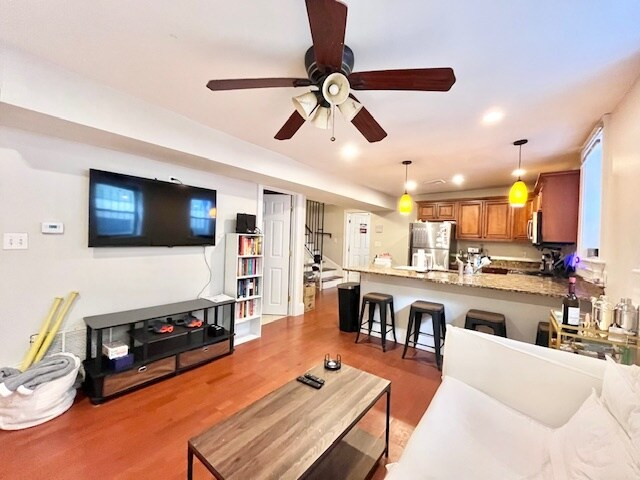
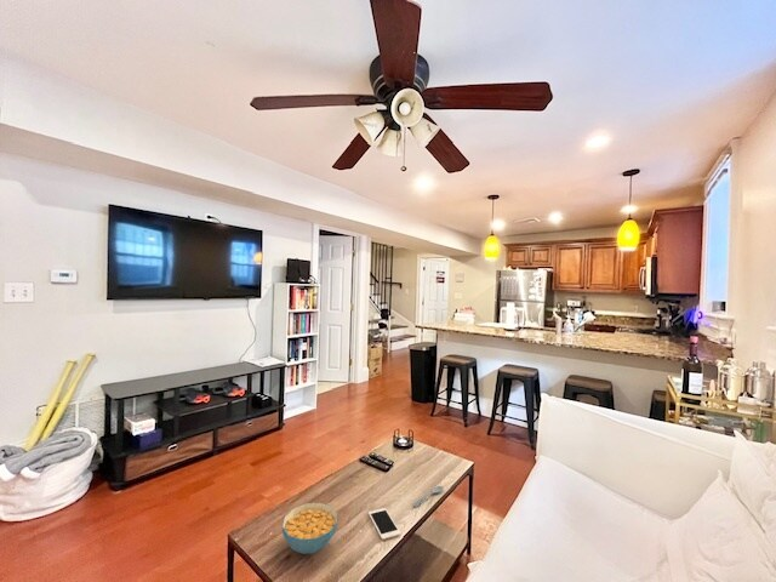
+ cereal bowl [281,502,338,555]
+ cell phone [367,507,401,541]
+ spoon [412,485,444,508]
